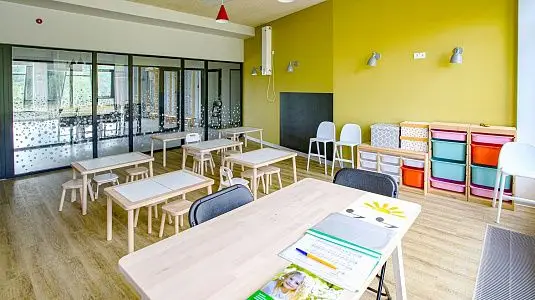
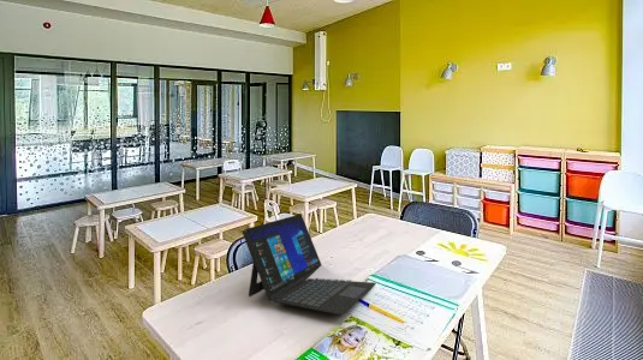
+ laptop [242,212,377,316]
